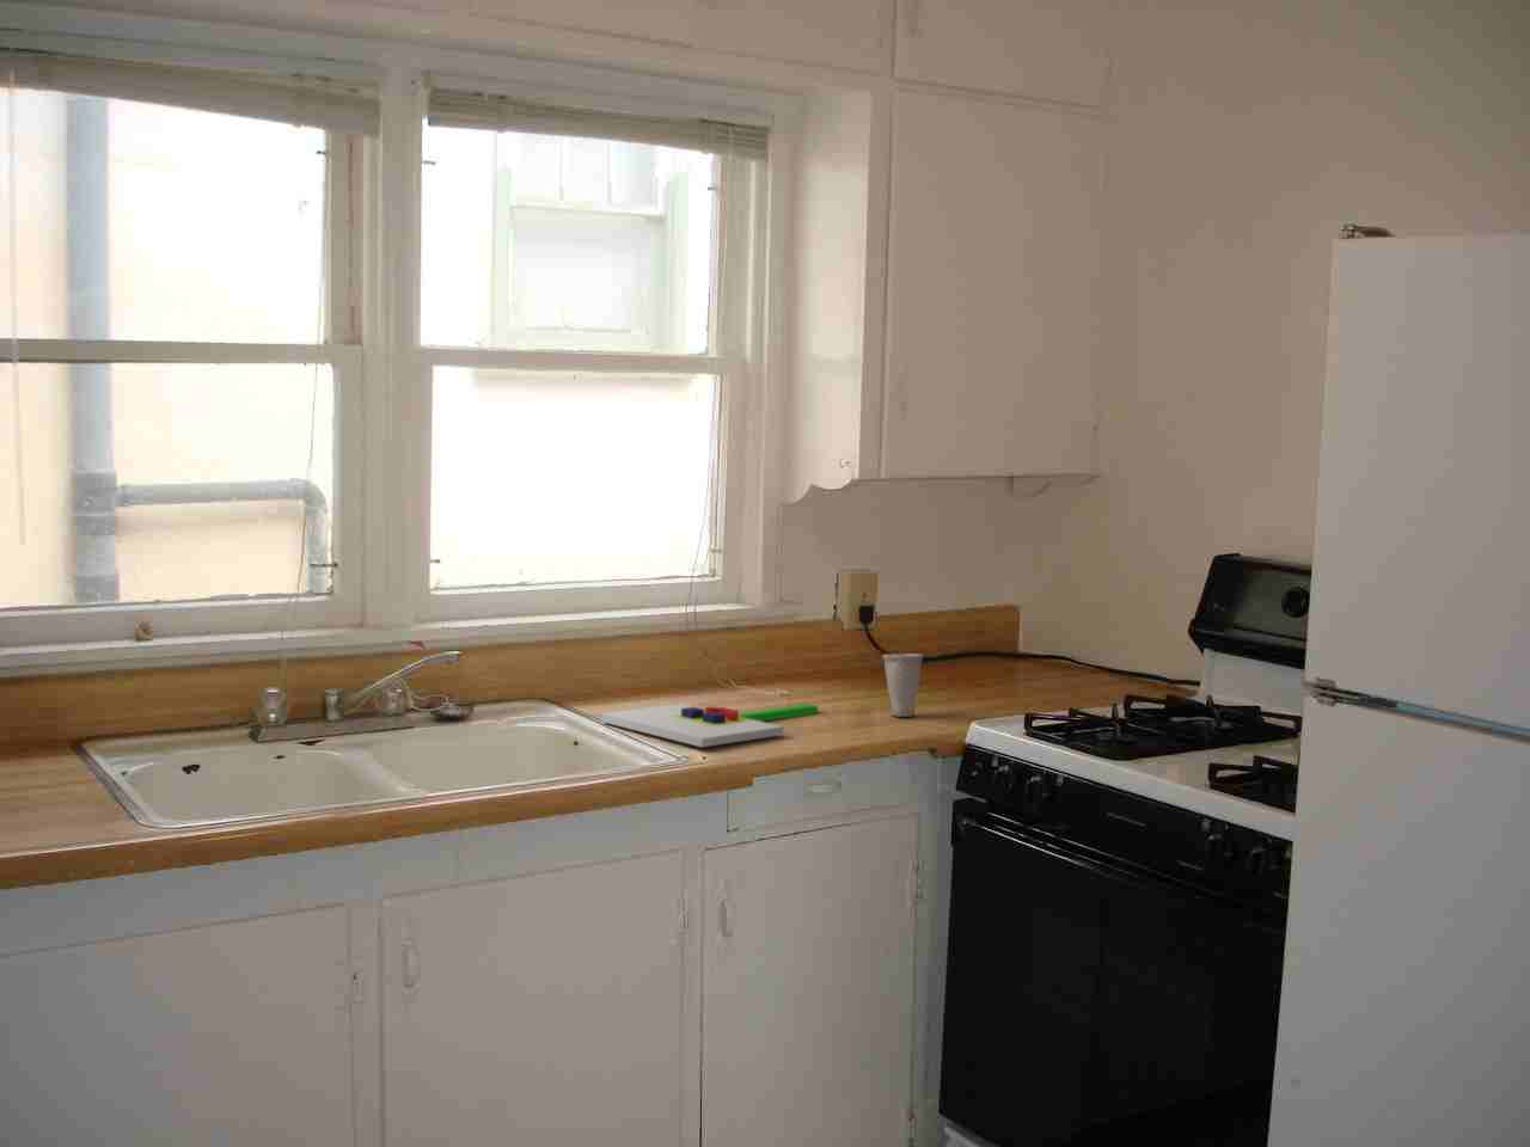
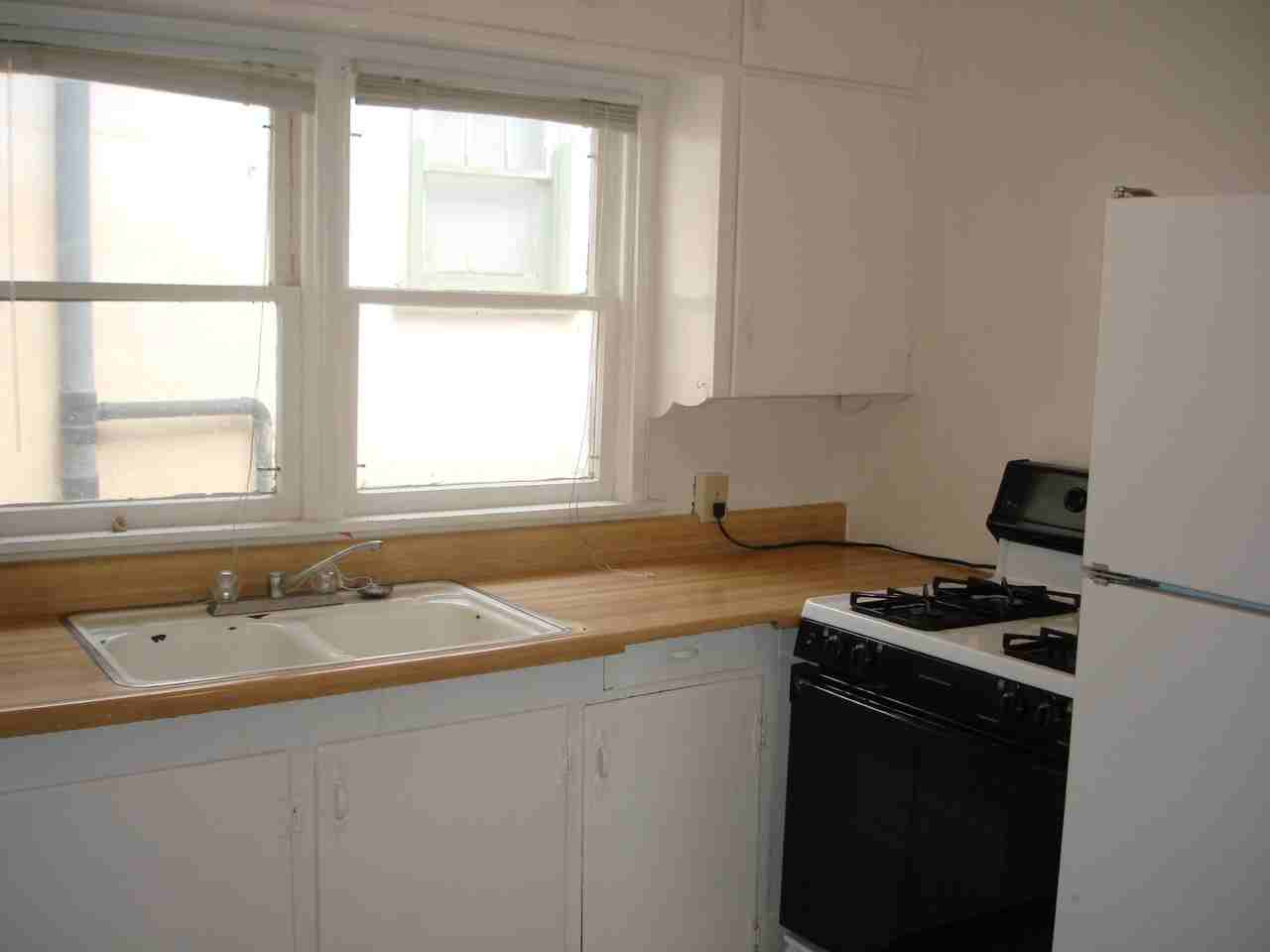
- cup [882,652,924,718]
- chopping board [600,702,819,748]
